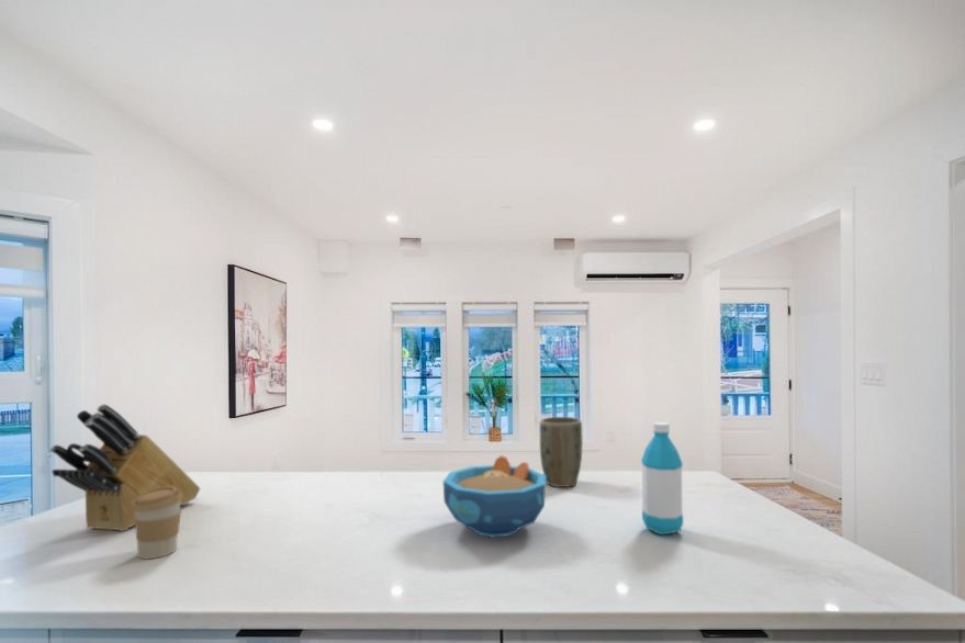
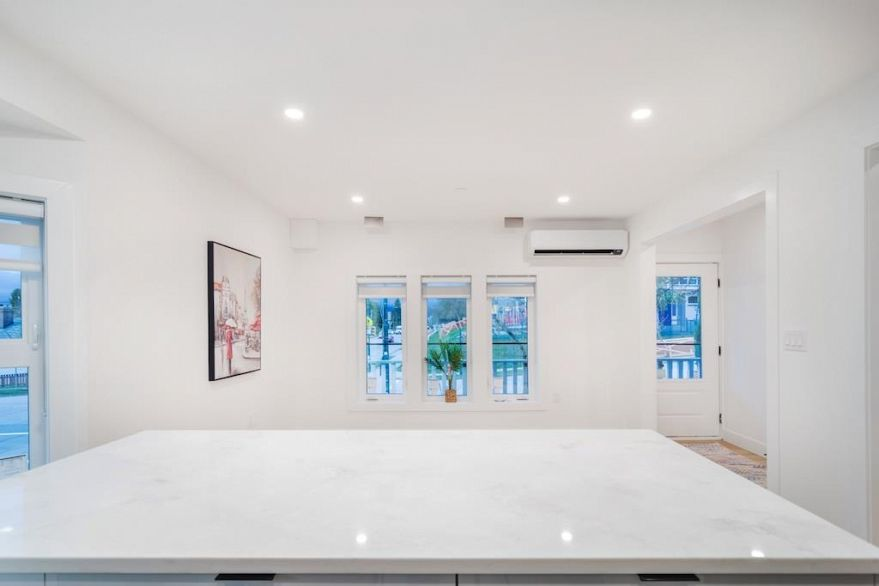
- coffee cup [132,486,182,560]
- plant pot [539,416,584,488]
- knife block [49,403,201,532]
- bowl [442,454,547,539]
- water bottle [640,421,684,537]
